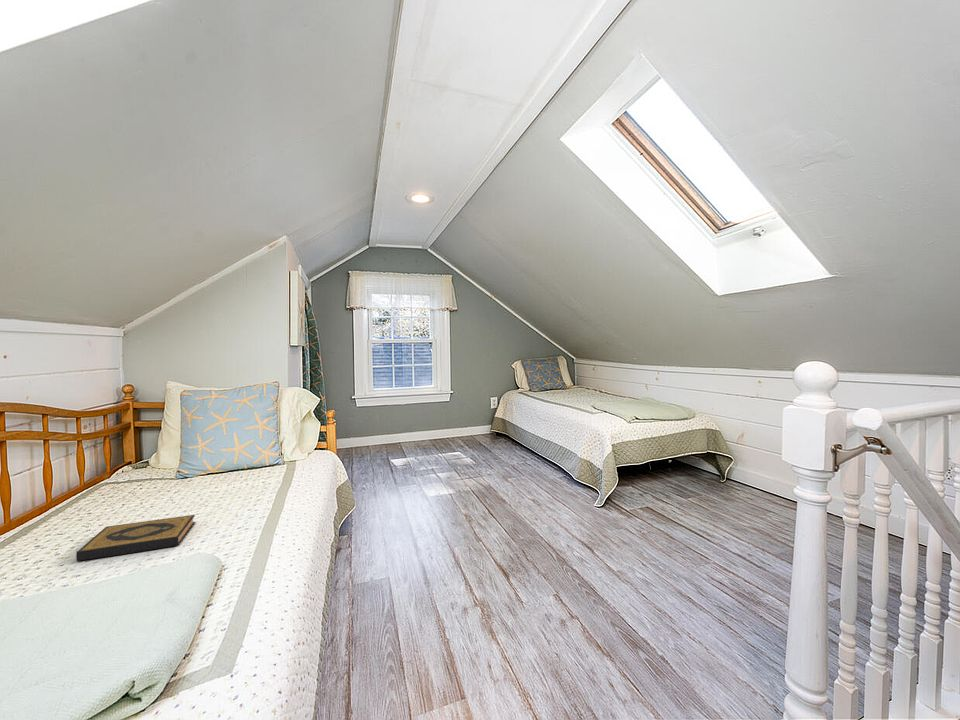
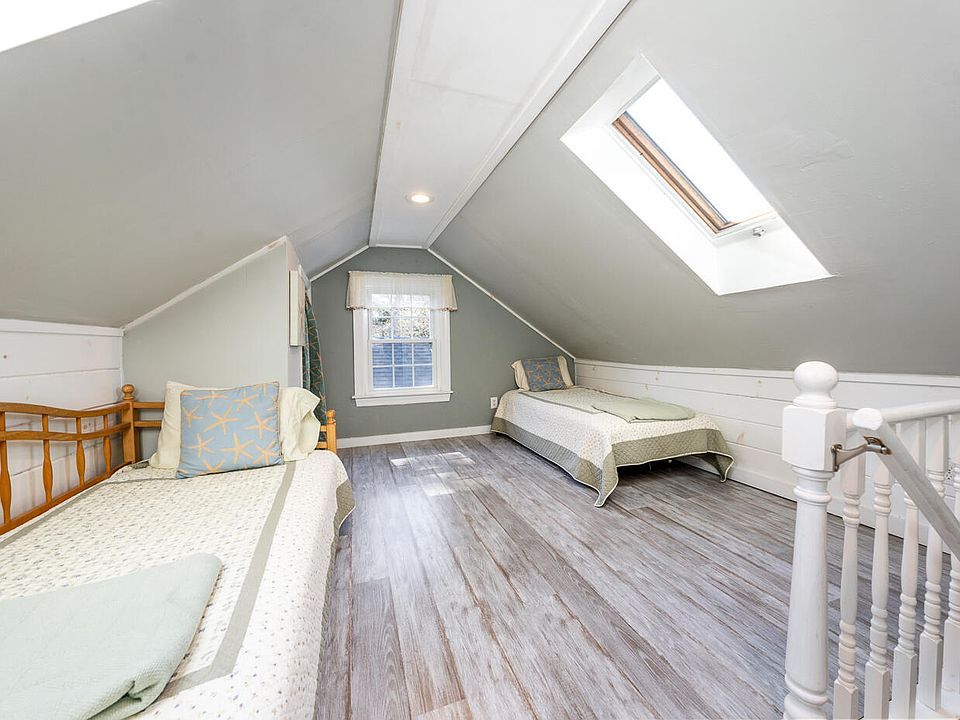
- hardback book [75,514,196,562]
